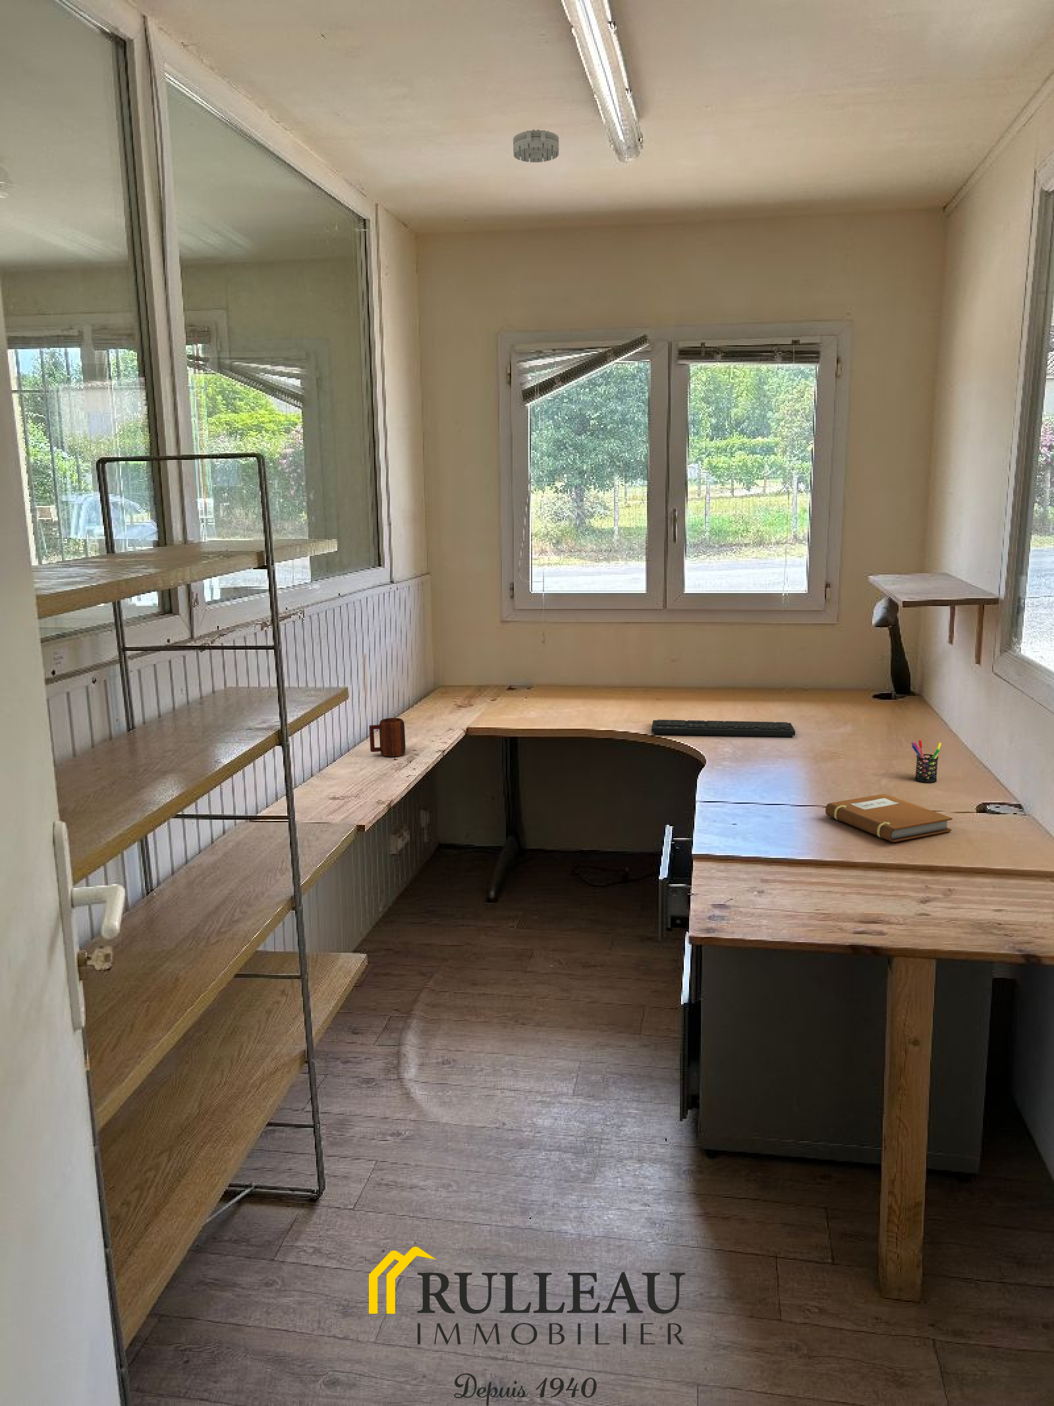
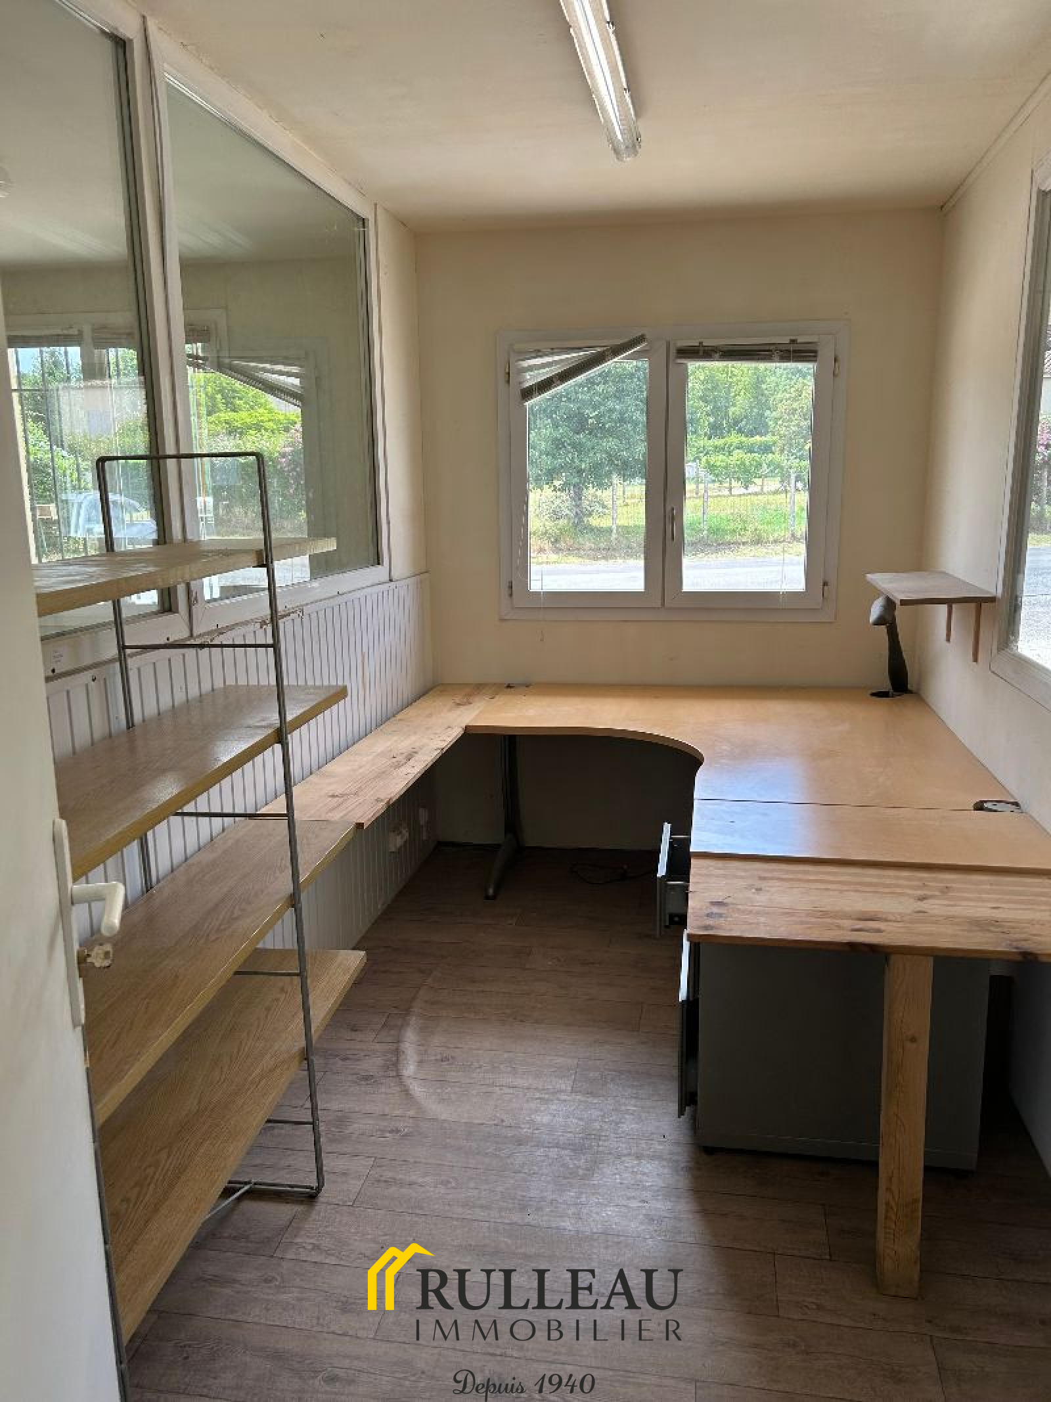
- smoke detector [513,130,559,164]
- pen holder [911,740,942,784]
- mug [369,717,406,757]
- notebook [825,794,953,842]
- keyboard [651,718,796,738]
